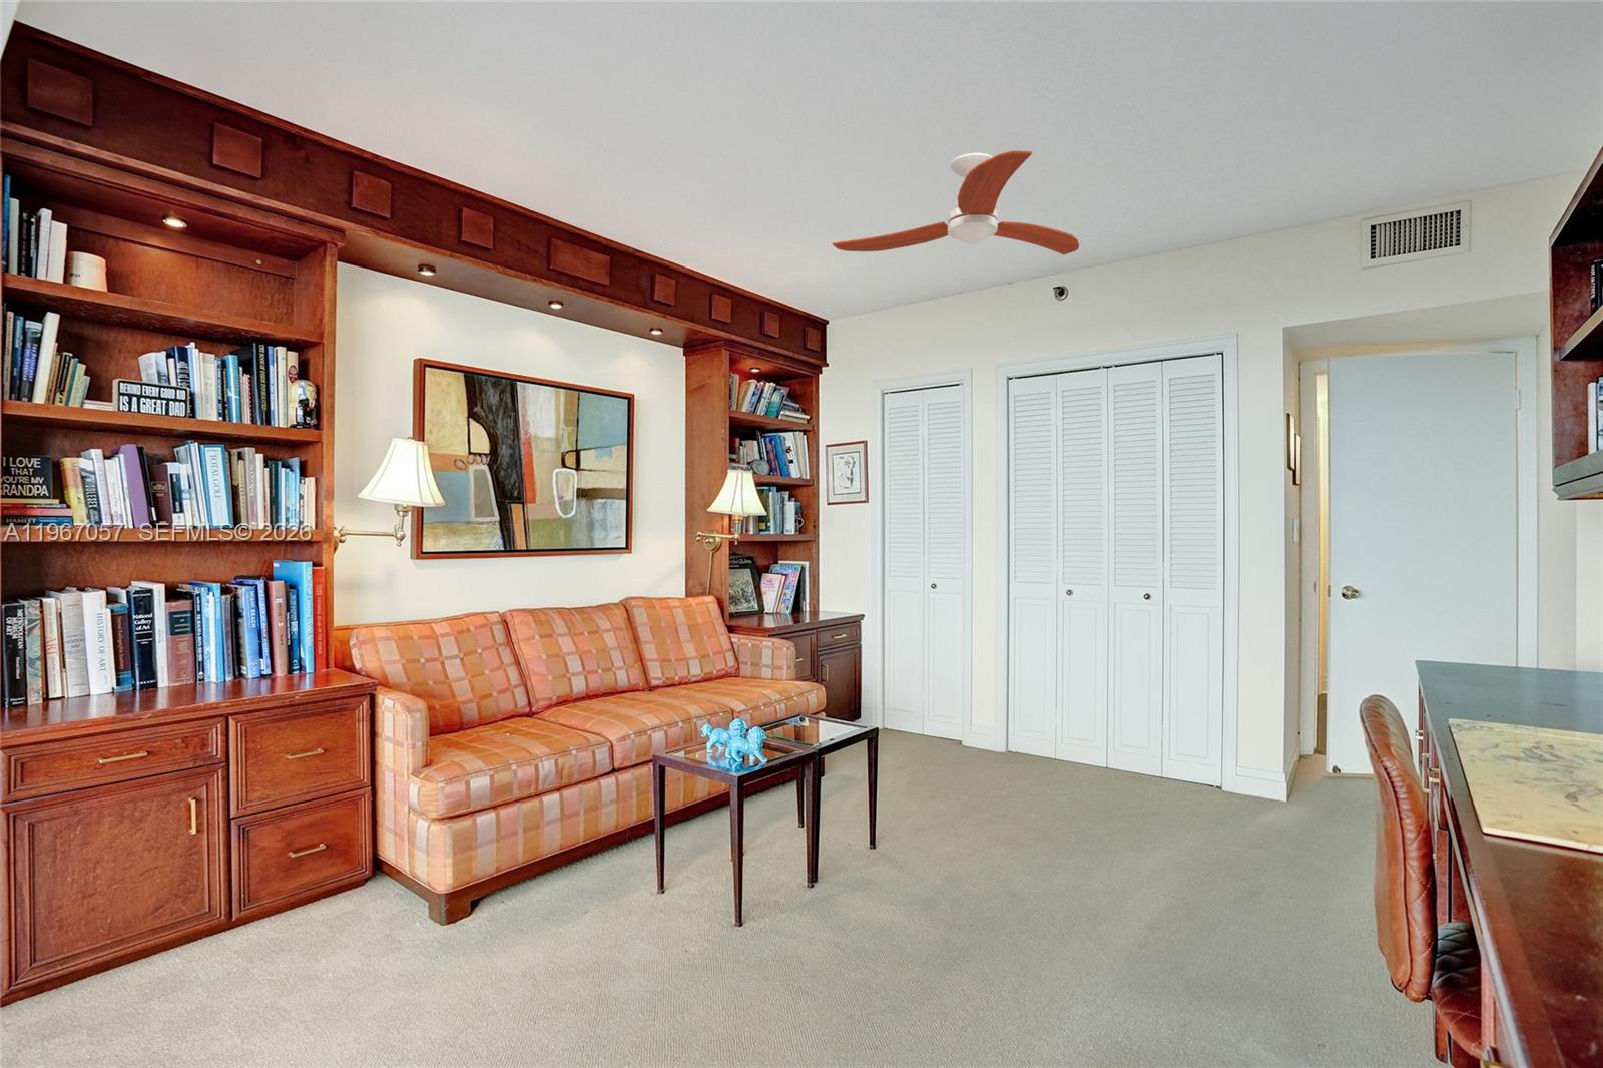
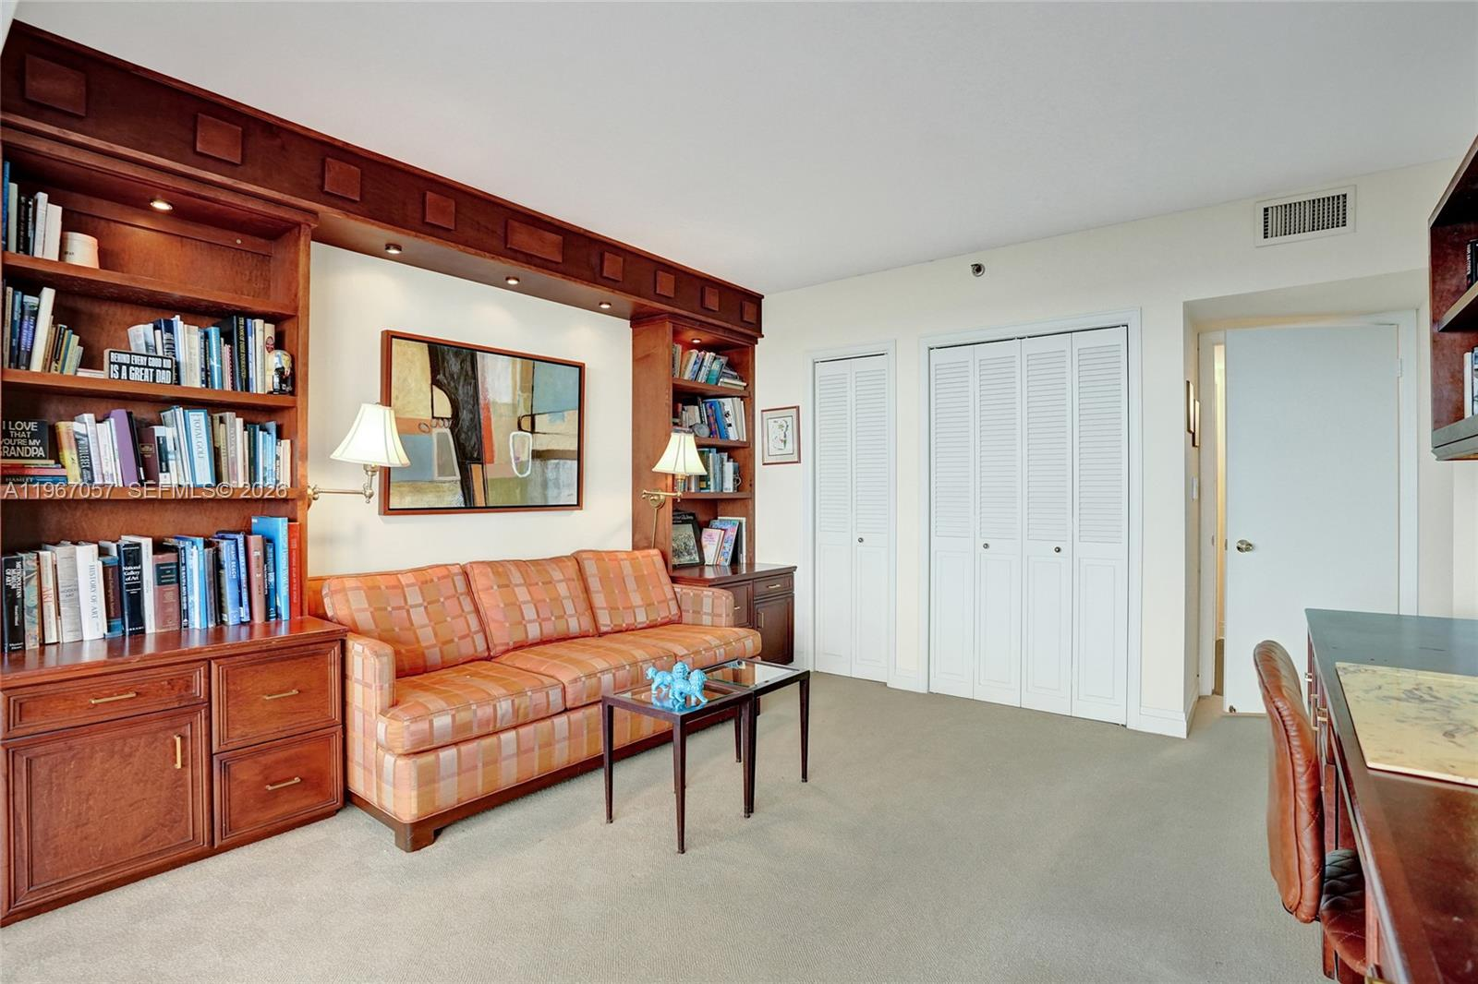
- ceiling fan [832,150,1080,255]
